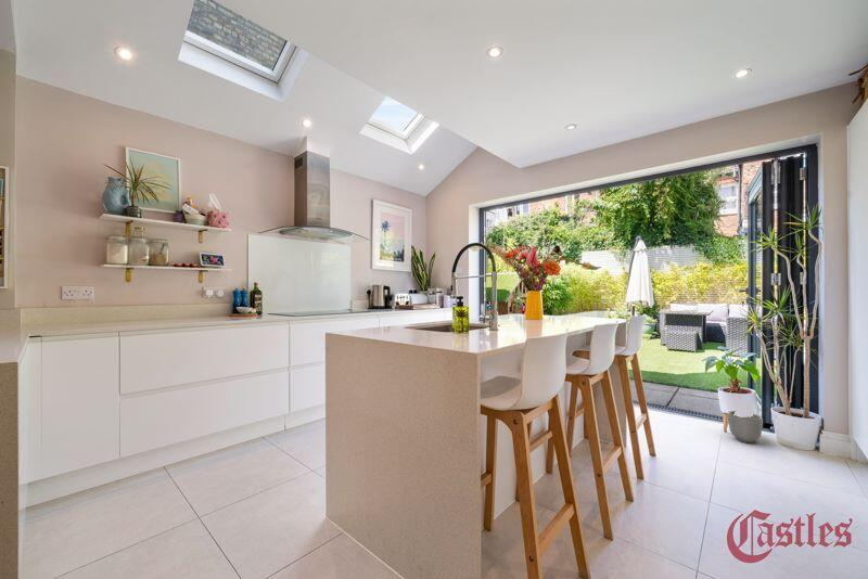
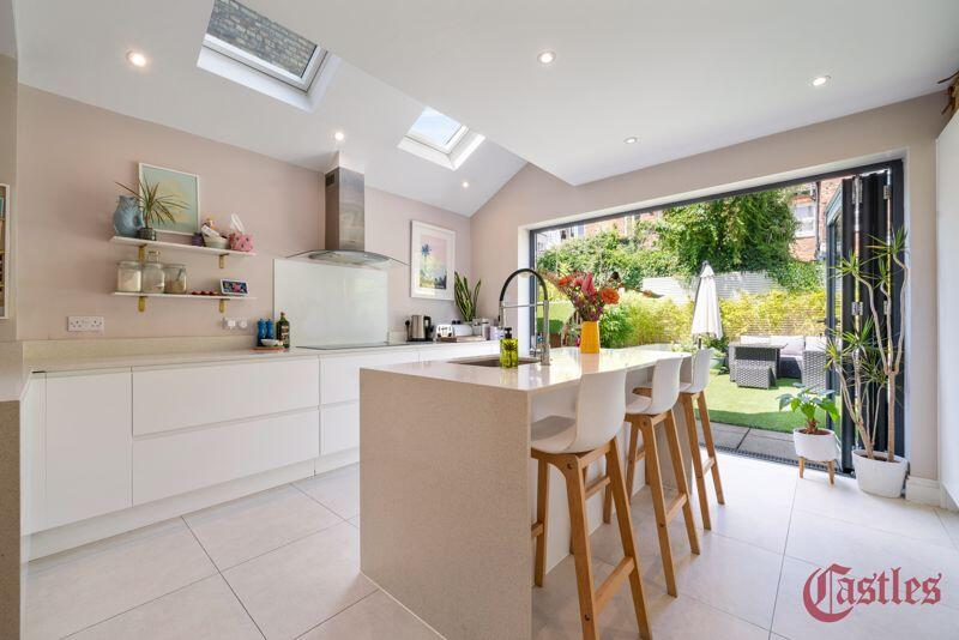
- planter [727,410,764,445]
